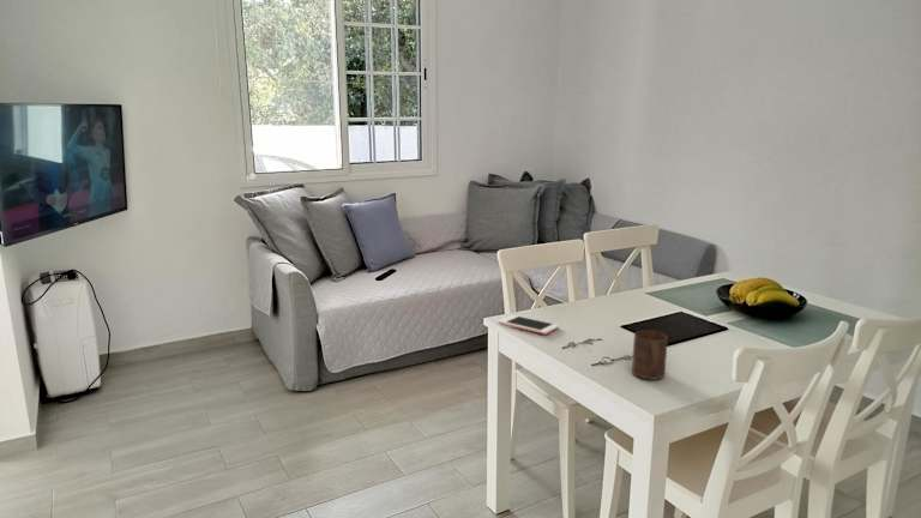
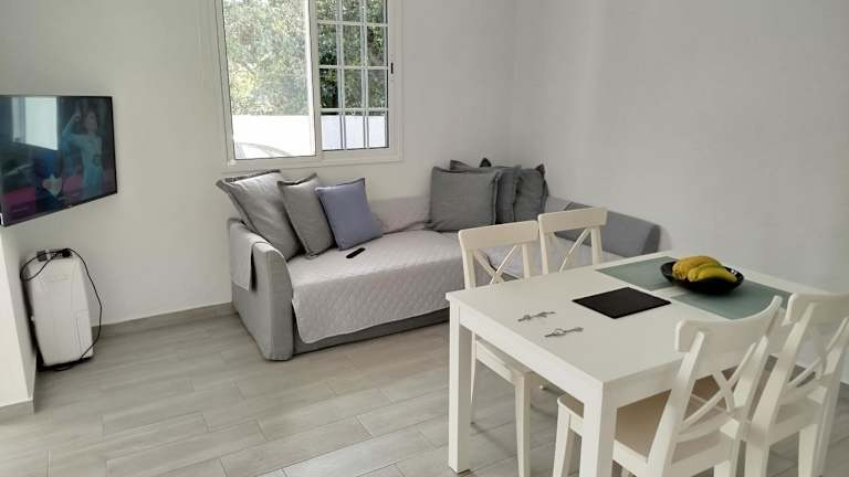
- cell phone [498,314,560,336]
- cup [631,329,669,381]
